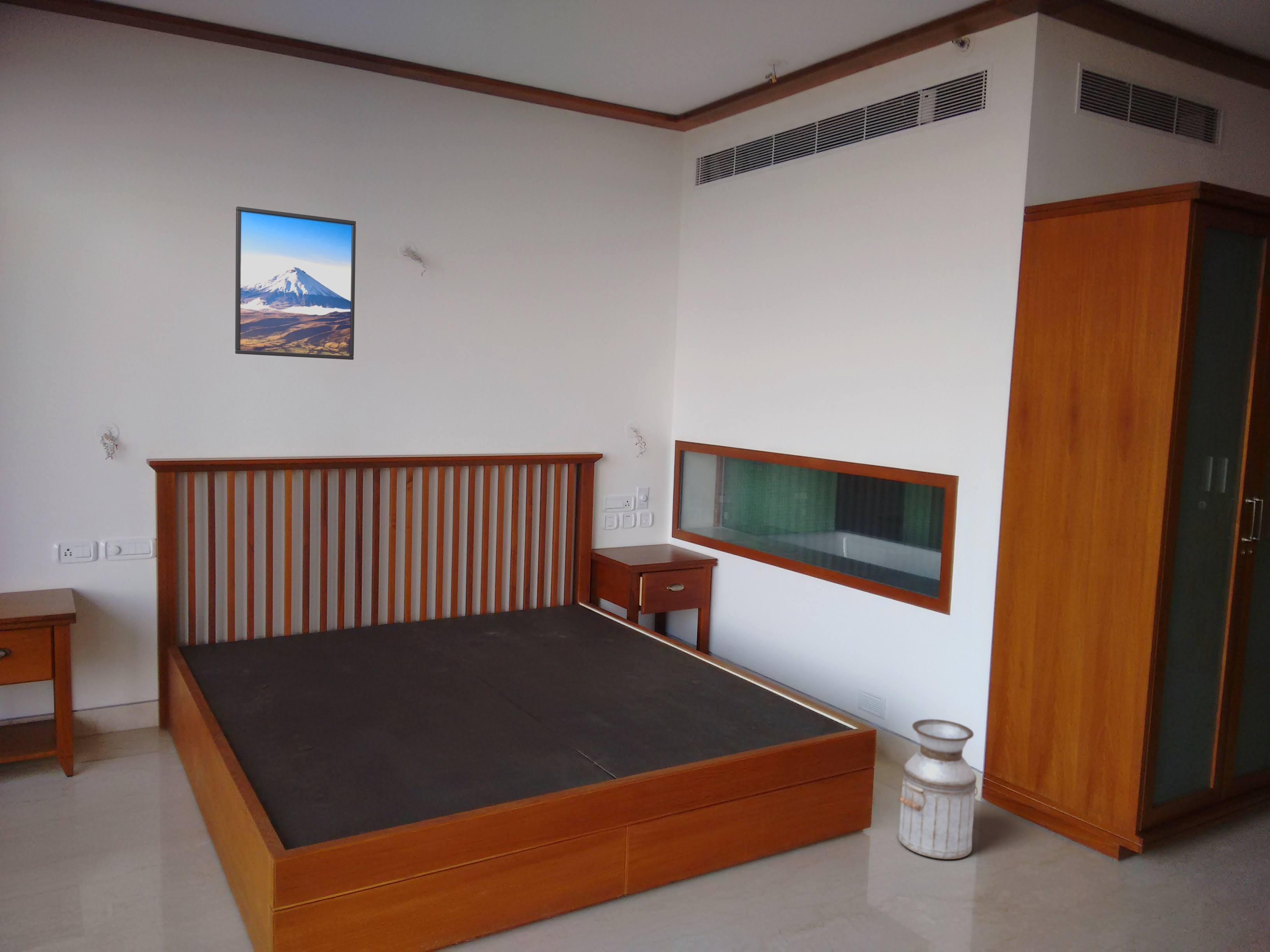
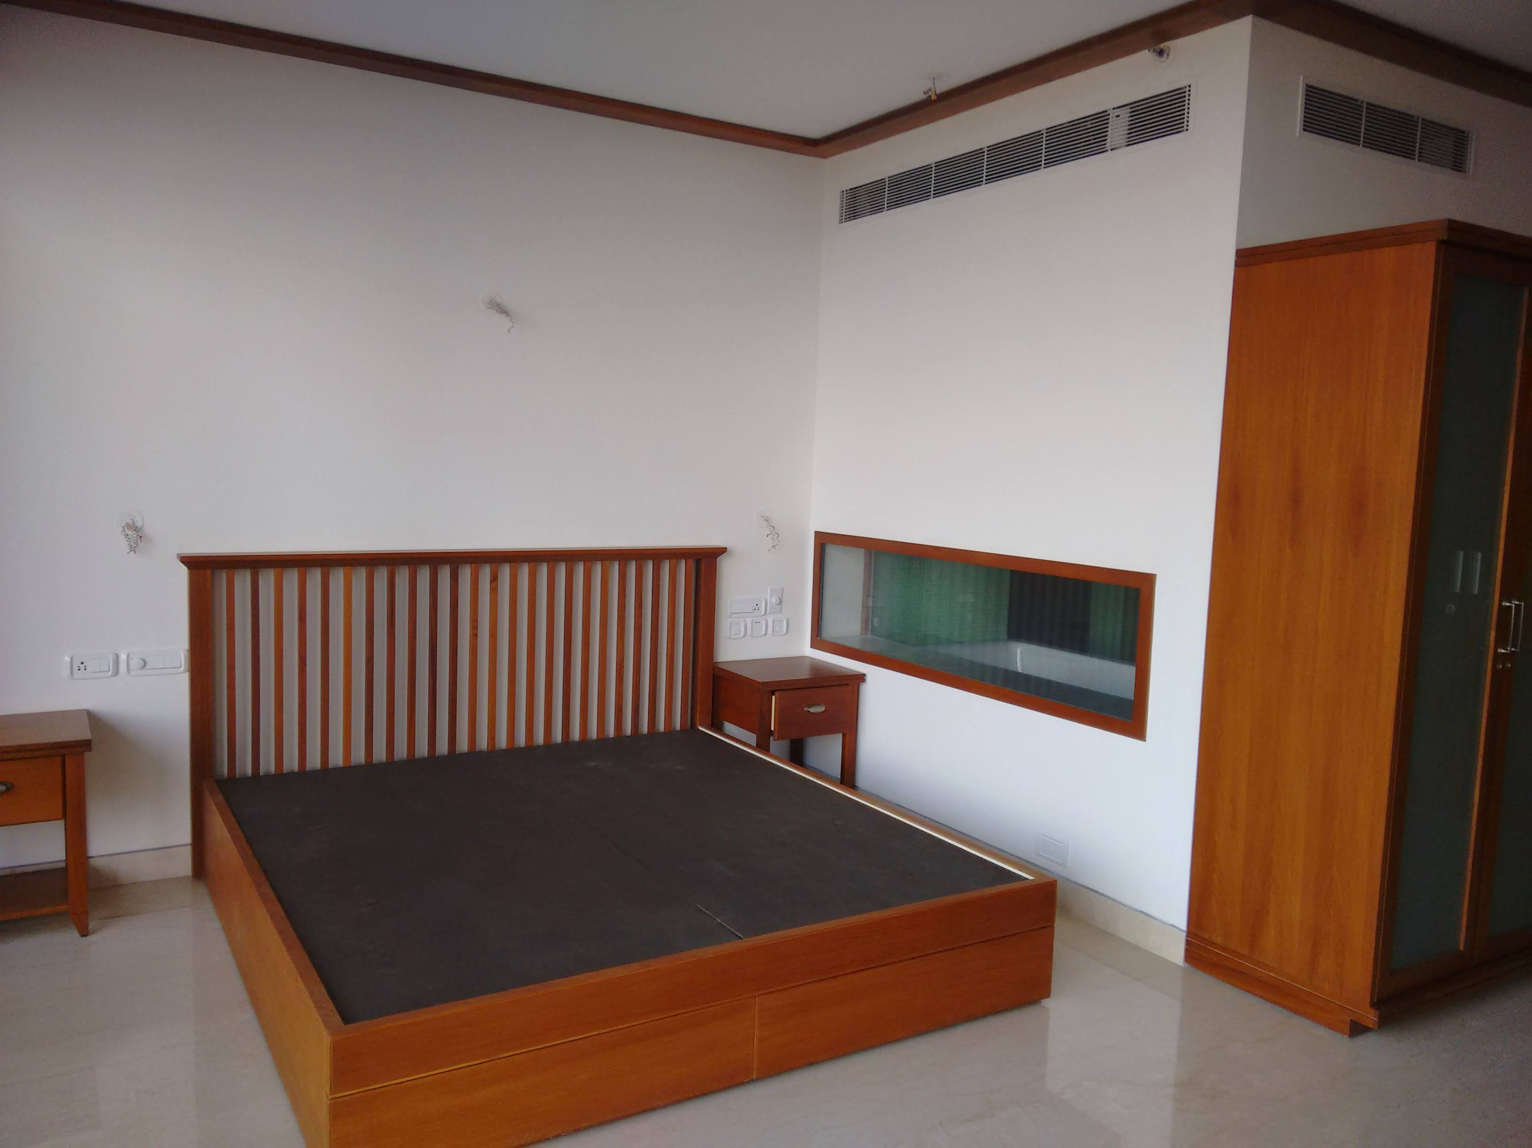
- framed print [235,206,356,360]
- planter [898,719,978,860]
